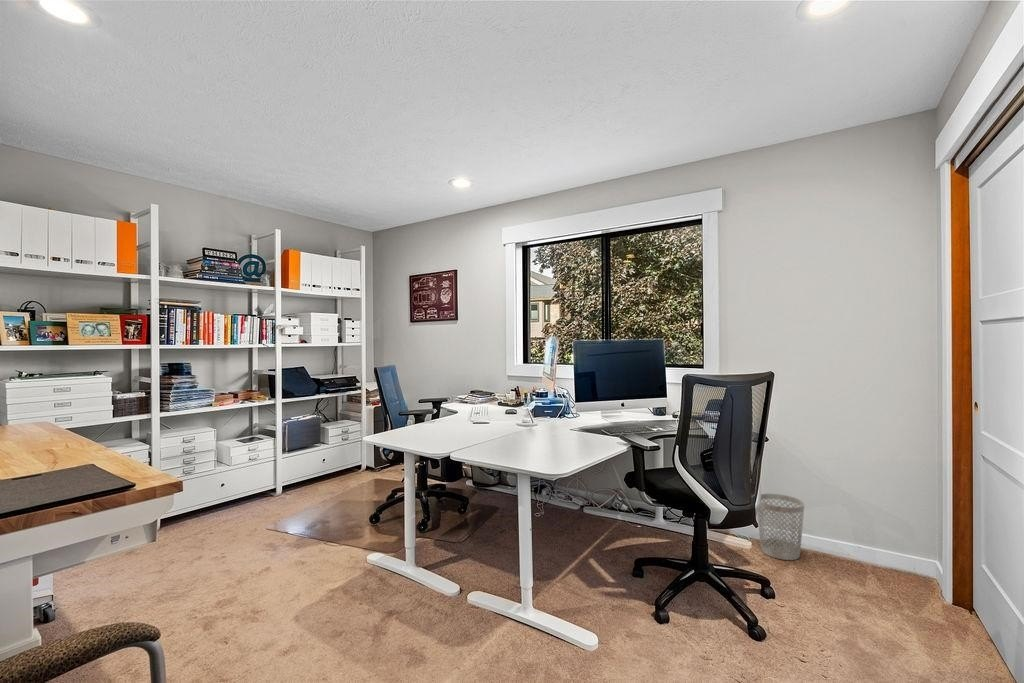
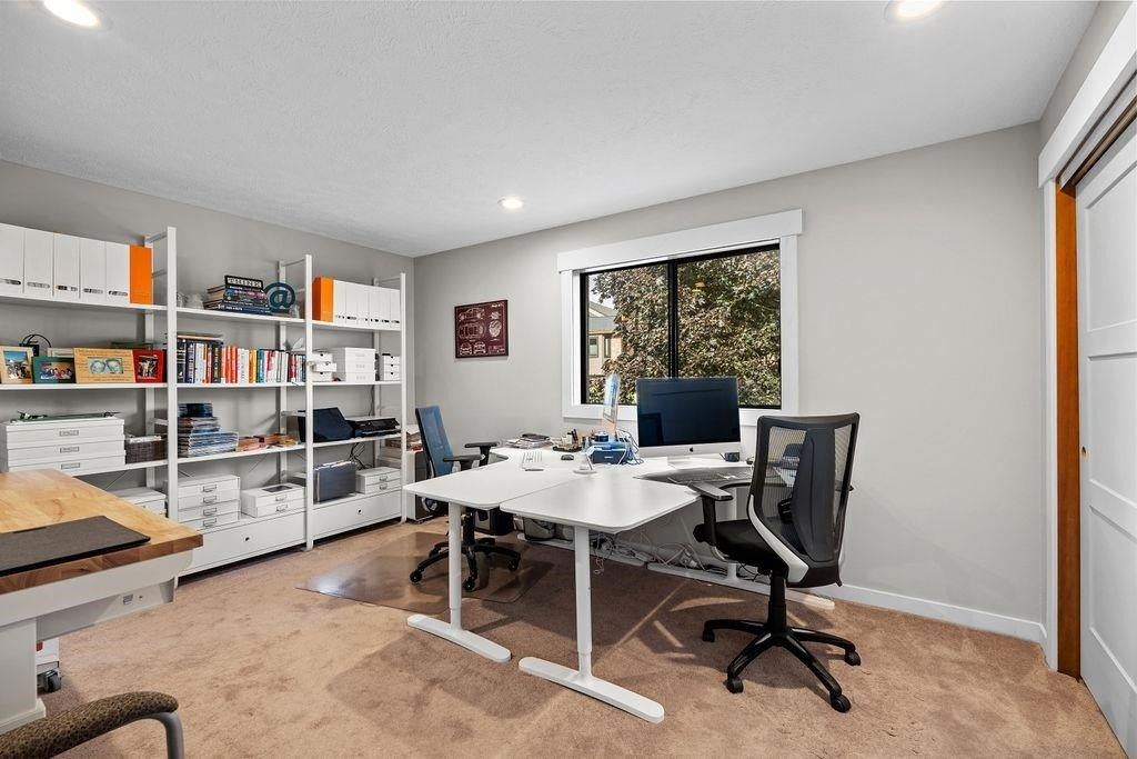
- wastebasket [756,493,805,561]
